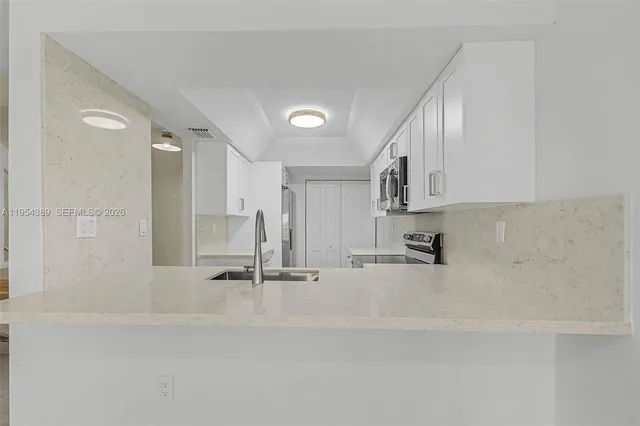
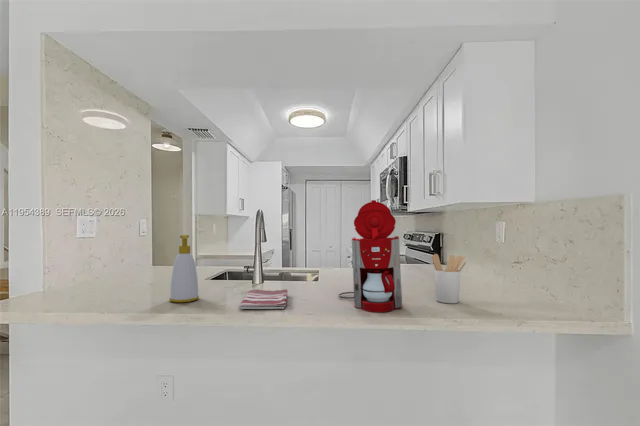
+ dish towel [239,288,289,310]
+ utensil holder [431,253,467,304]
+ coffee maker [337,199,404,313]
+ soap bottle [169,234,200,304]
